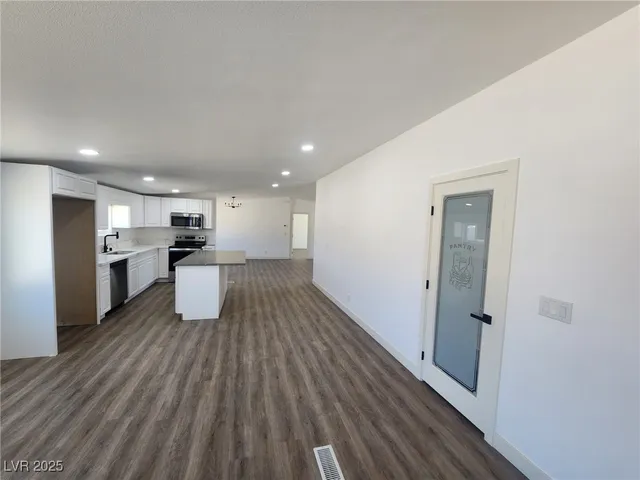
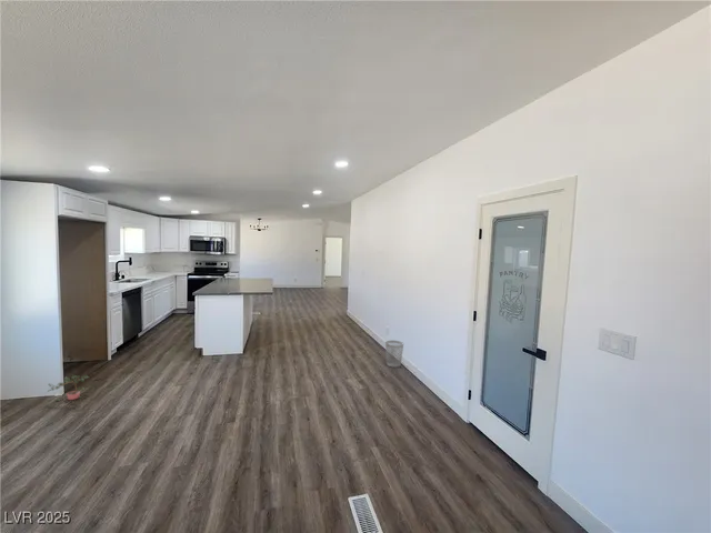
+ potted plant [47,373,90,402]
+ wastebasket [384,340,404,369]
